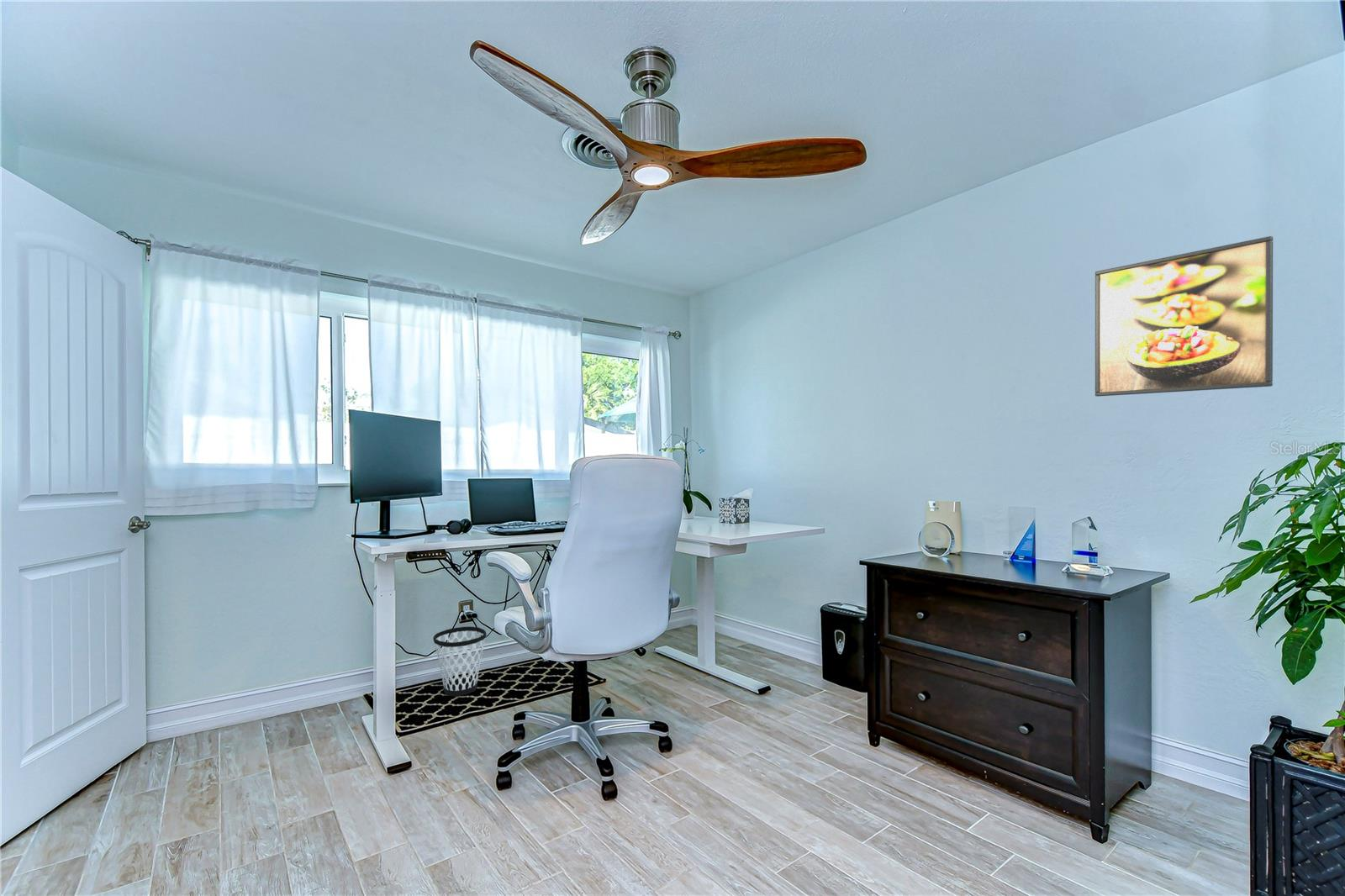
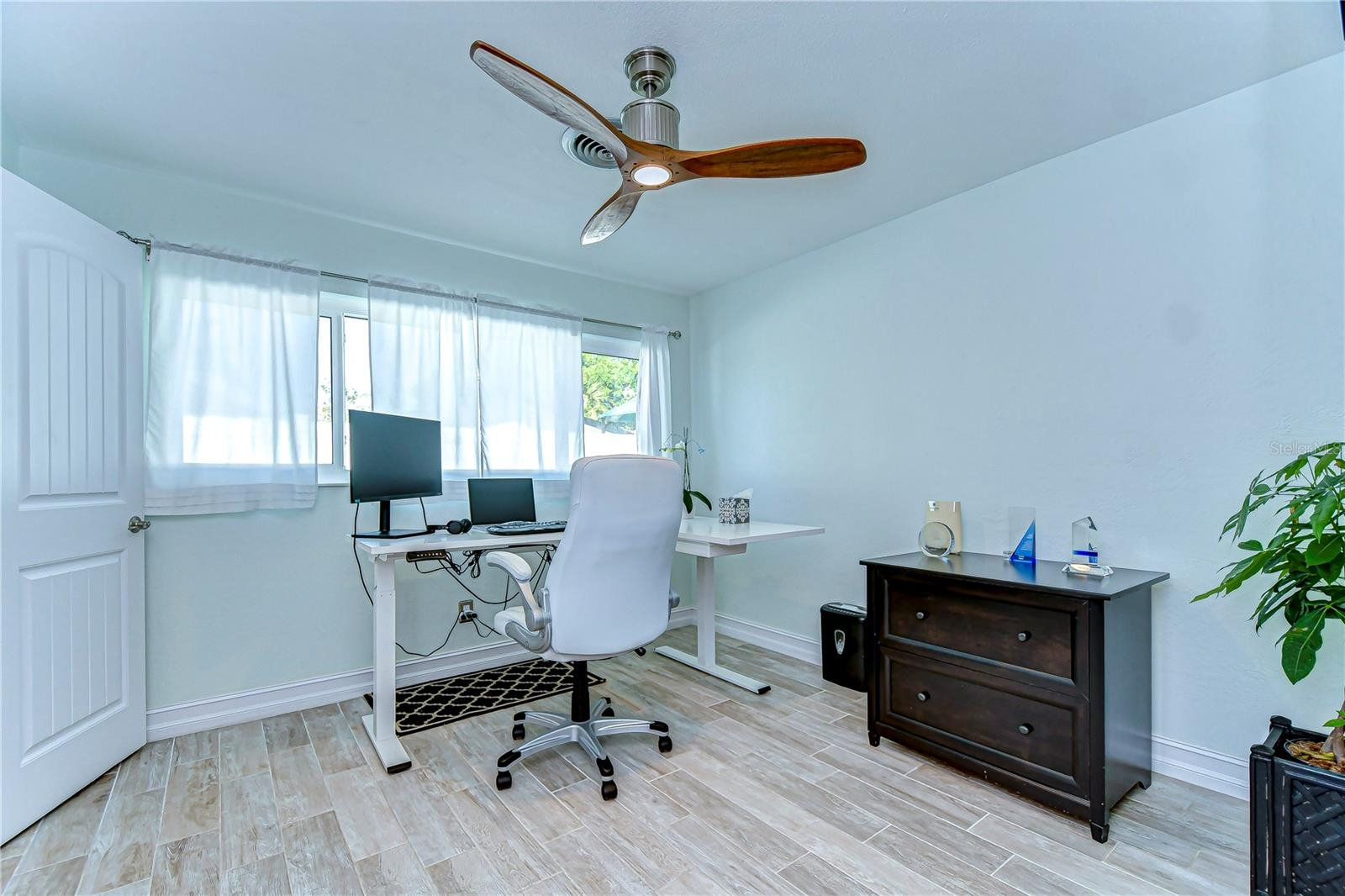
- wastebasket [432,625,488,697]
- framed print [1094,235,1274,398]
